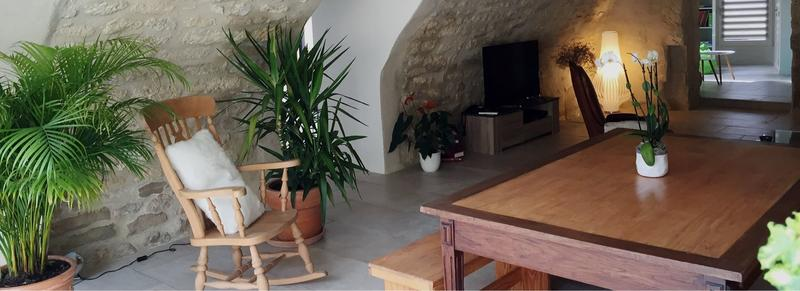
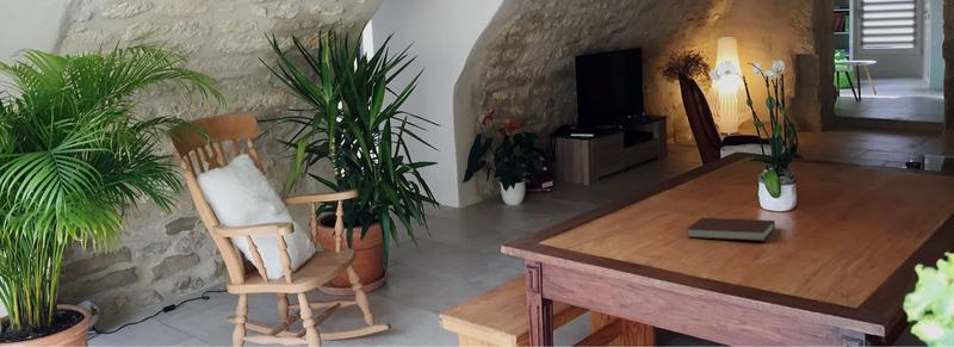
+ notebook [687,217,776,242]
